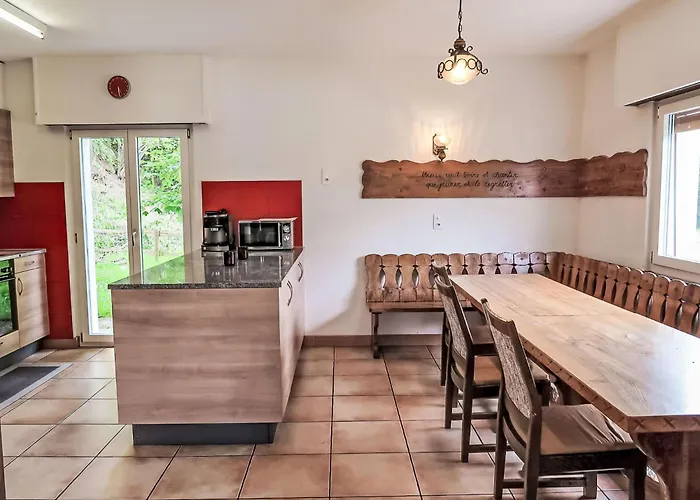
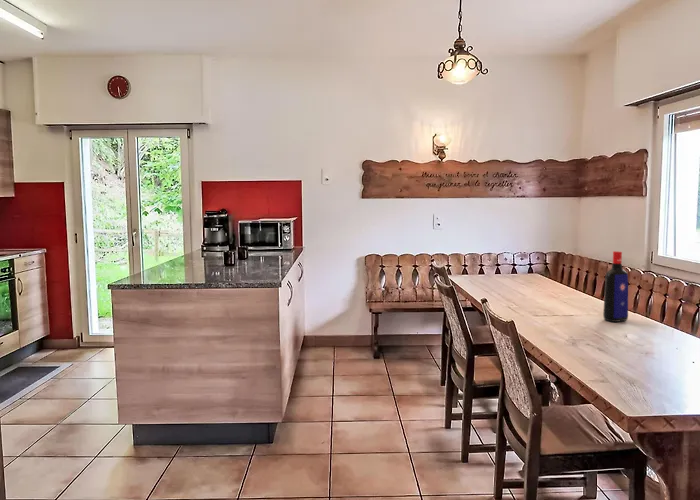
+ liquor bottle [602,250,629,323]
